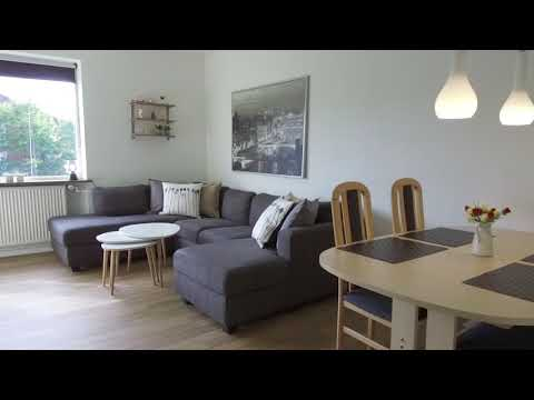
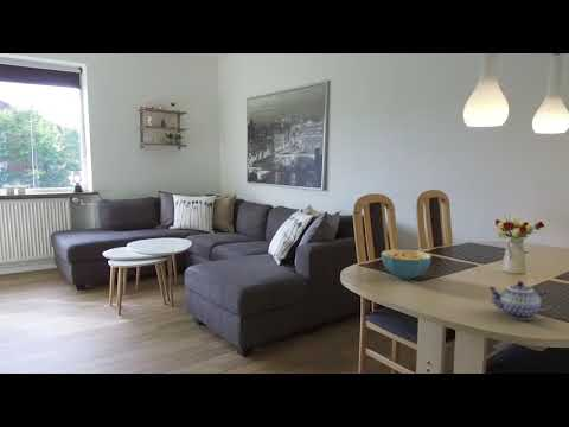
+ cereal bowl [379,248,433,280]
+ teapot [487,280,556,321]
